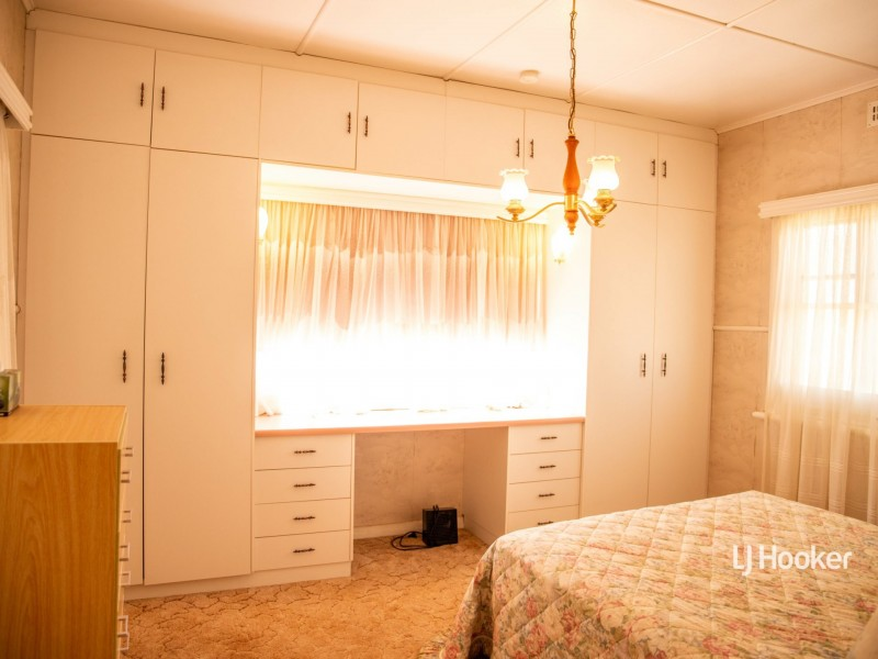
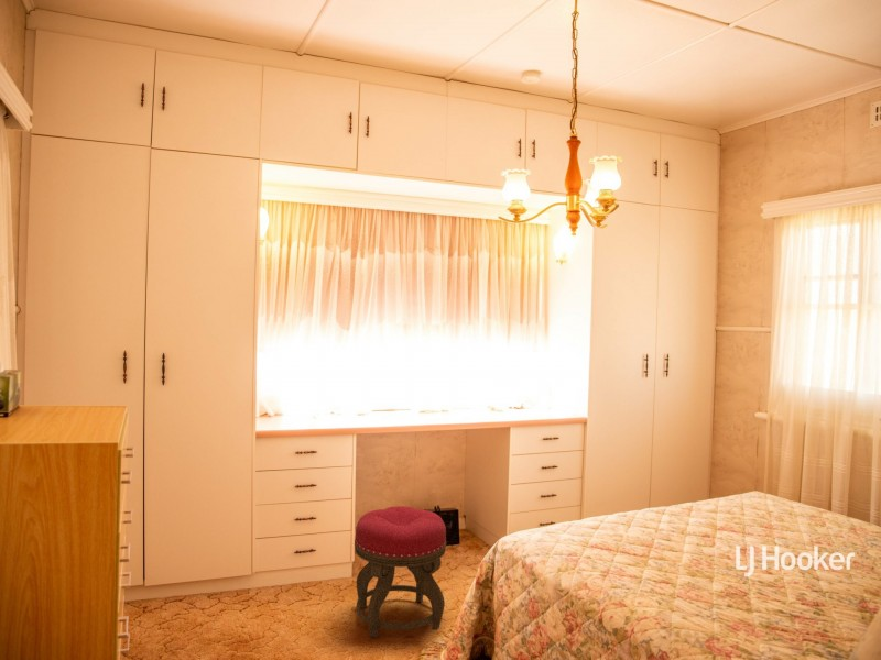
+ stool [354,505,447,638]
